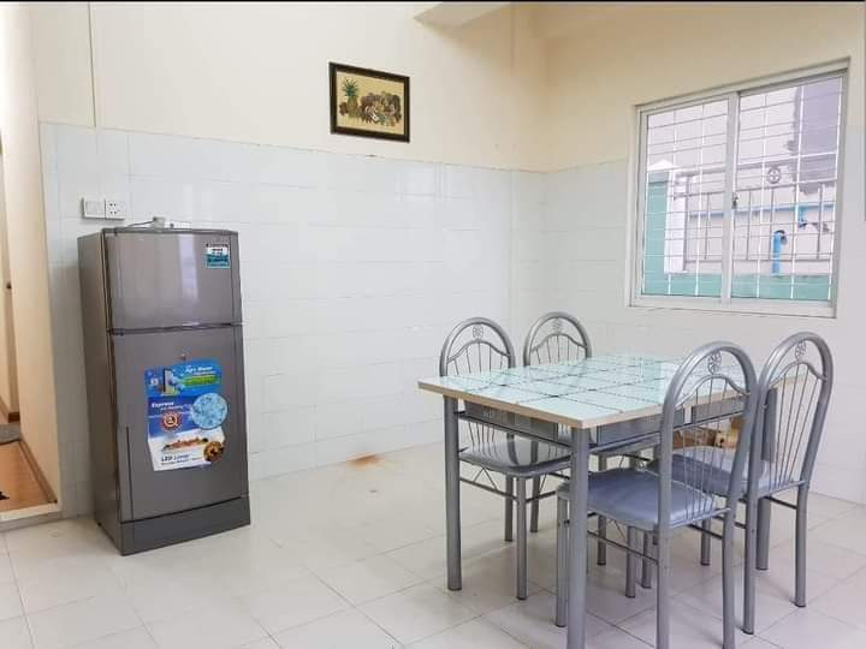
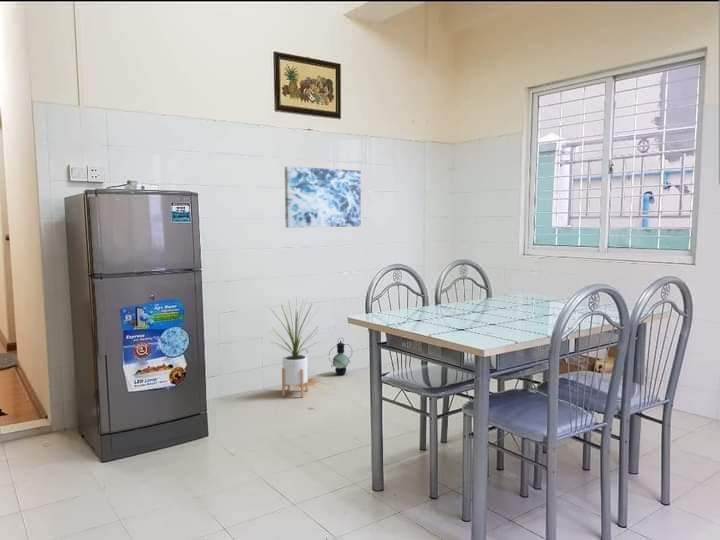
+ lantern [328,337,353,376]
+ house plant [270,296,321,398]
+ wall art [284,165,362,229]
